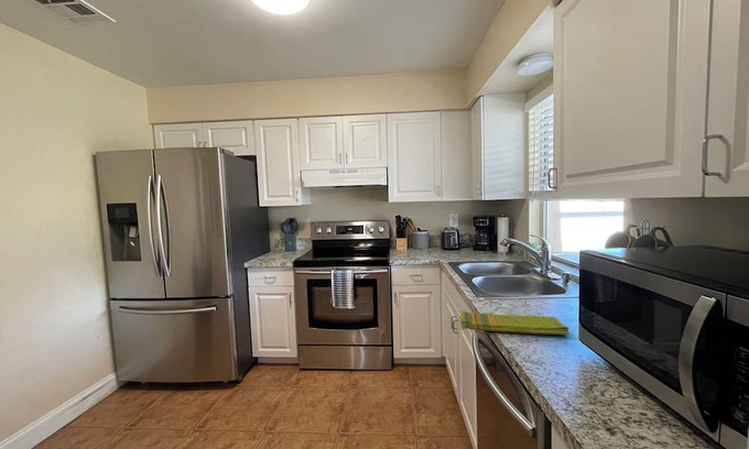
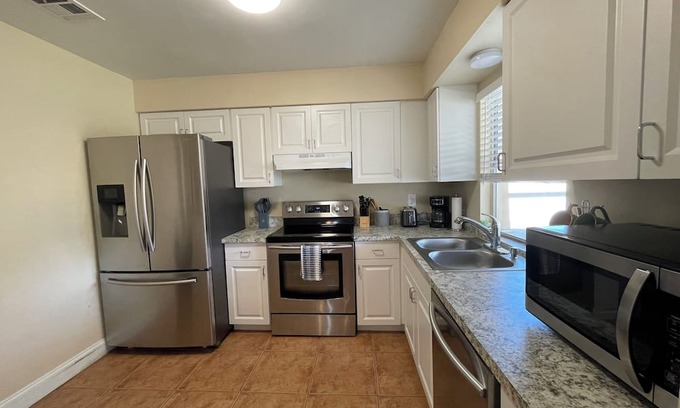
- dish towel [459,310,571,336]
